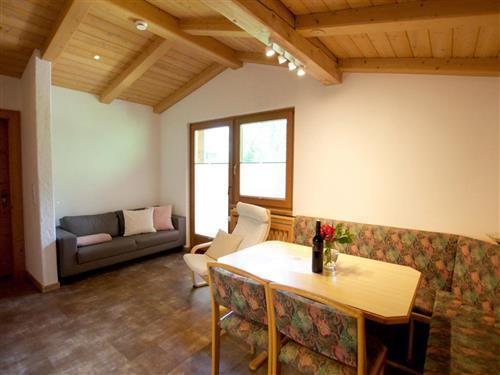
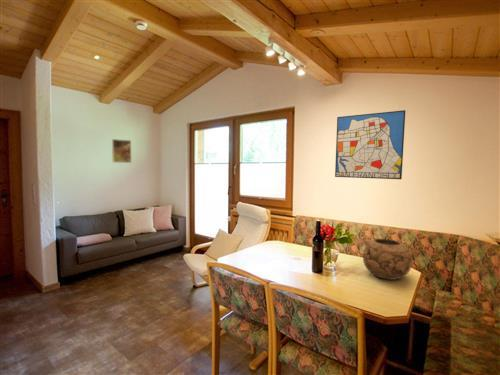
+ wall art [334,109,406,180]
+ decorative bowl [362,238,413,281]
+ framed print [111,138,132,164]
